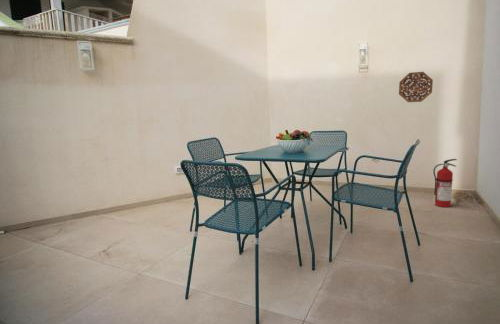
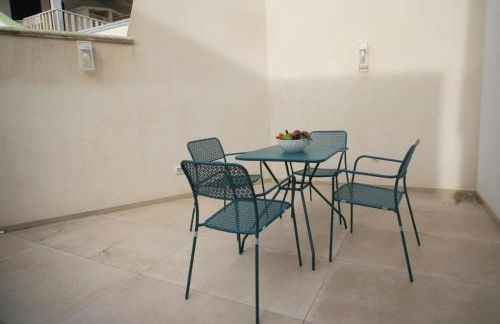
- decorative platter [398,71,434,103]
- fire extinguisher [432,158,458,208]
